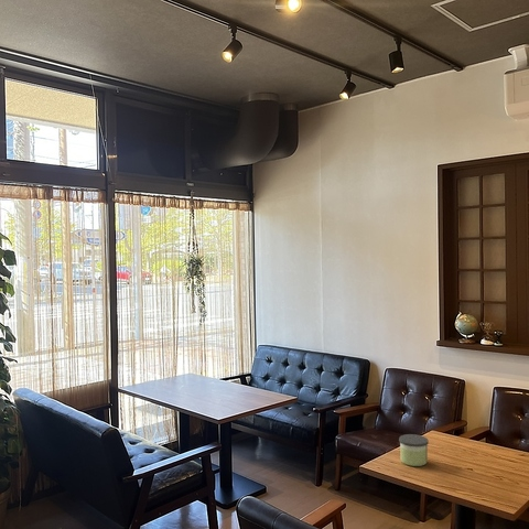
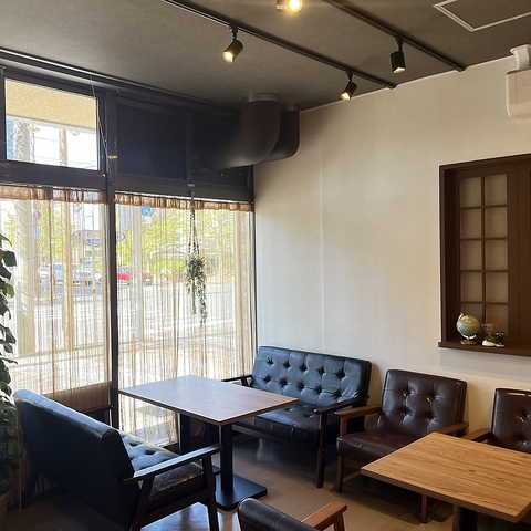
- candle [398,433,430,467]
